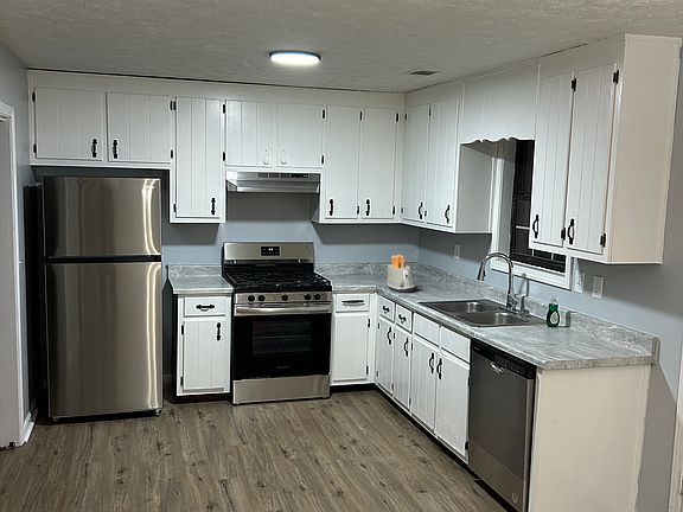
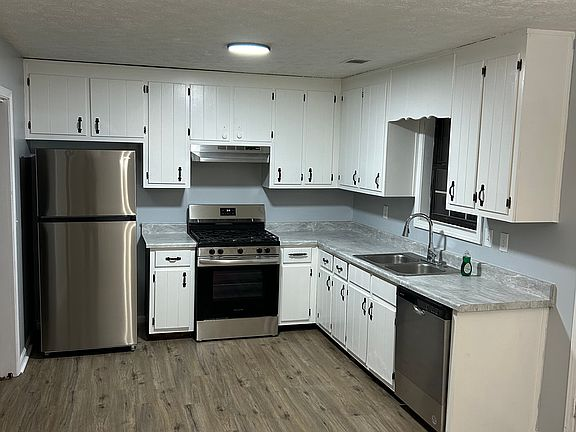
- toaster [385,254,416,294]
